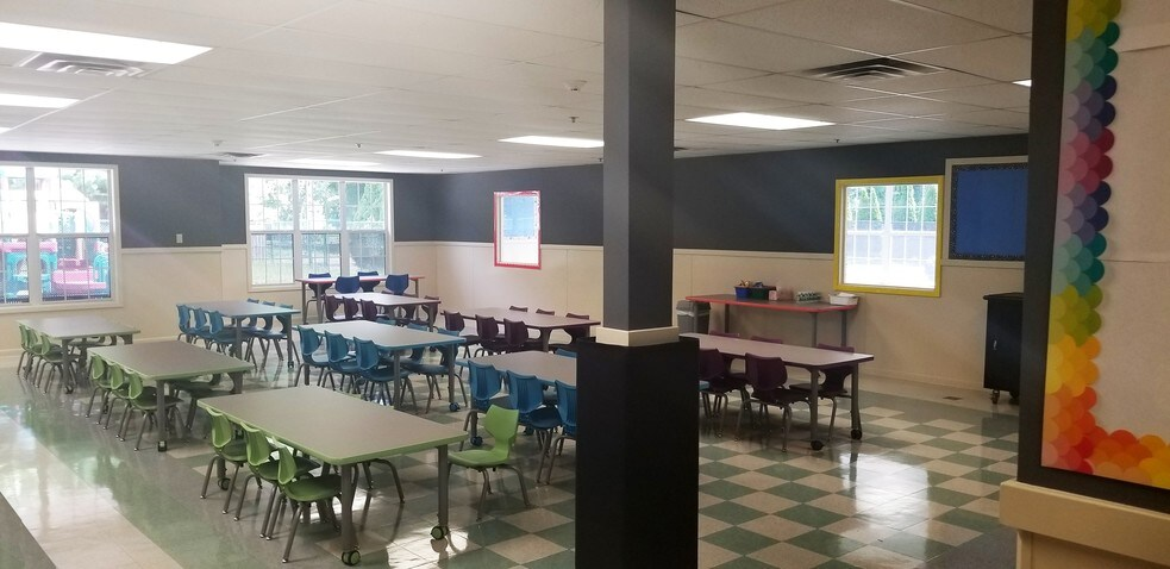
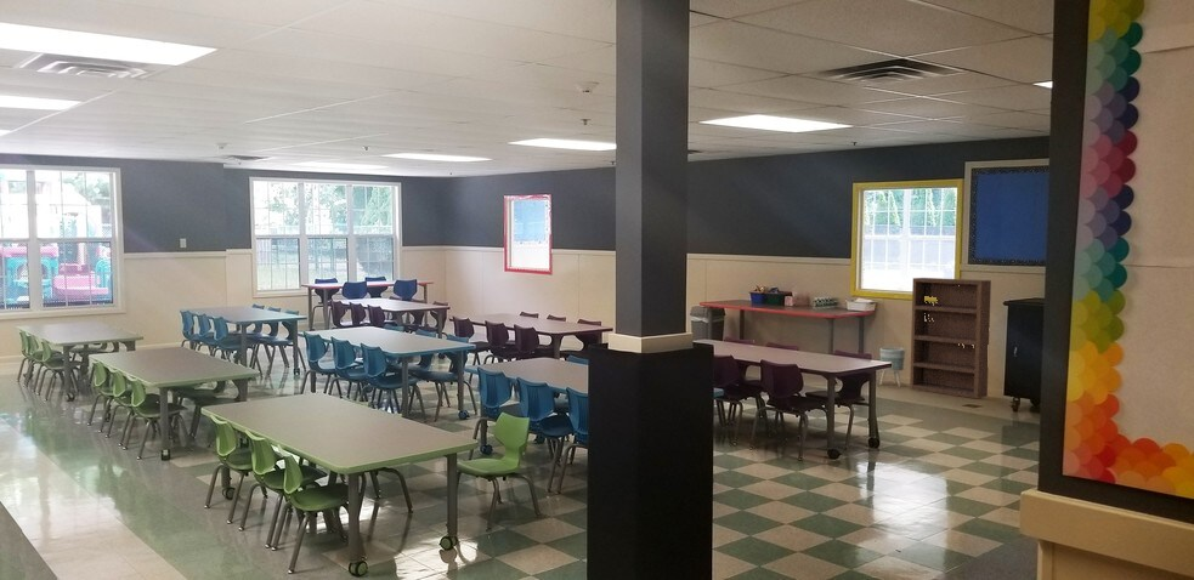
+ planter [879,346,906,387]
+ bookcase [909,277,992,399]
